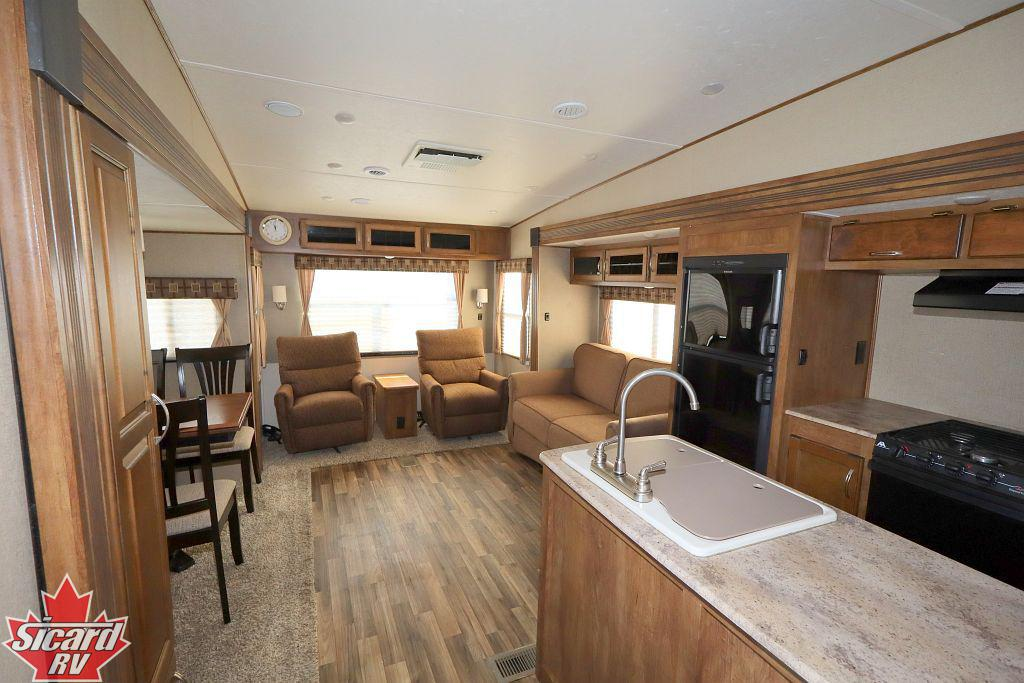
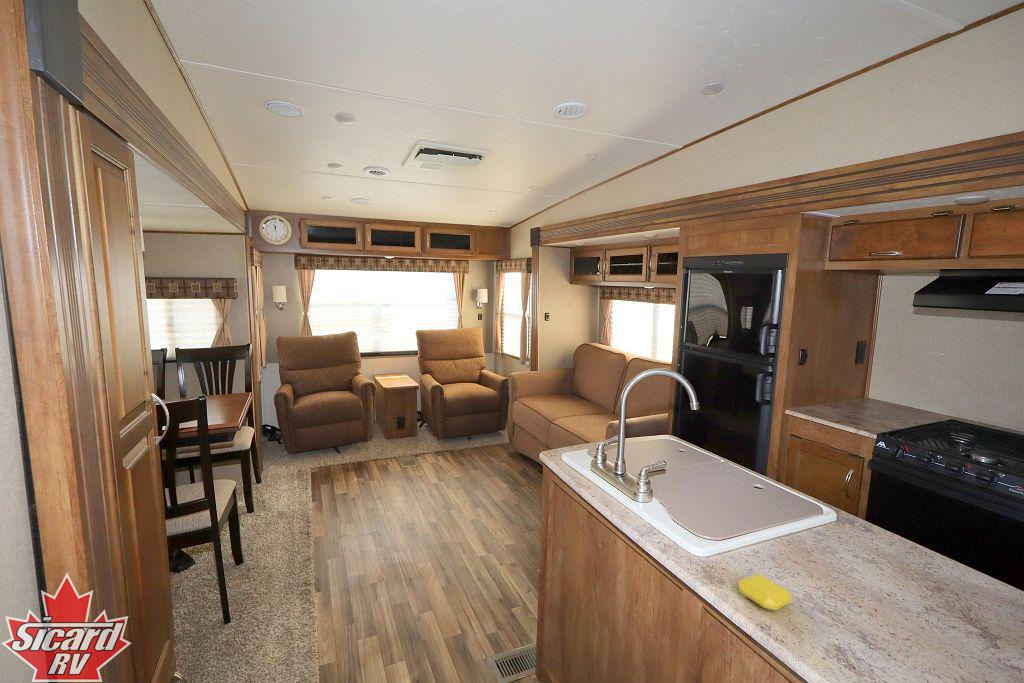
+ soap bar [737,573,793,611]
